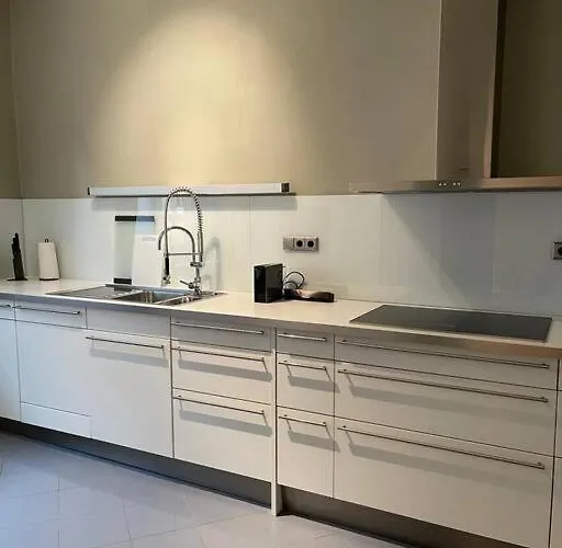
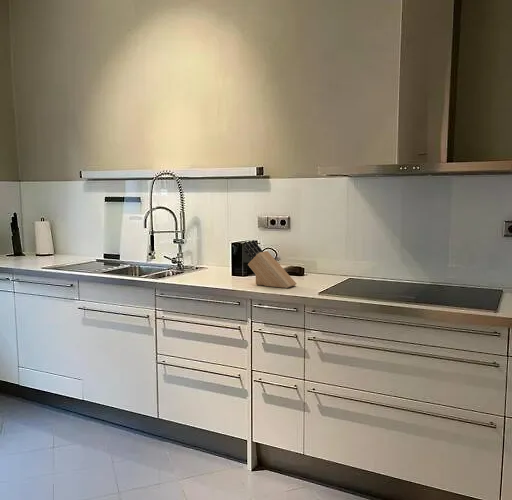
+ knife block [243,239,298,289]
